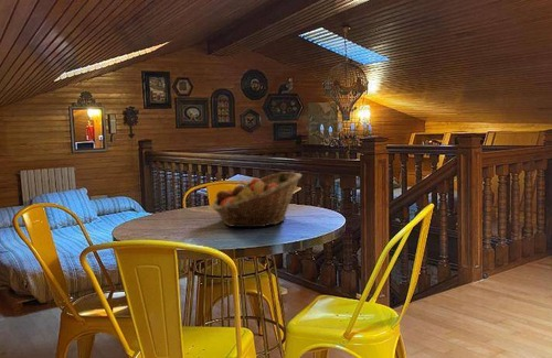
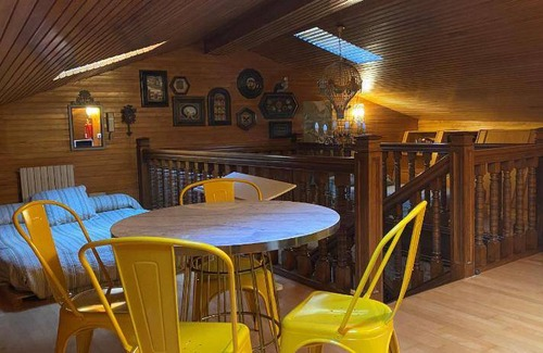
- fruit basket [211,171,302,228]
